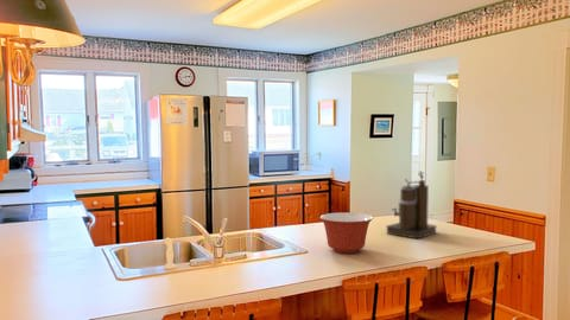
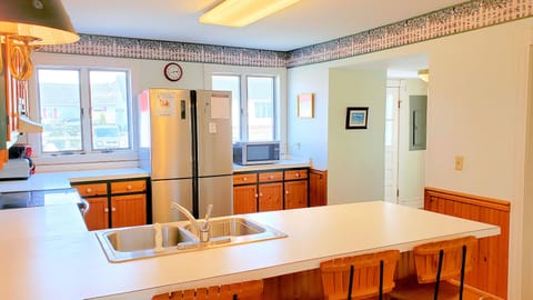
- mixing bowl [318,212,374,255]
- coffee maker [385,169,438,239]
